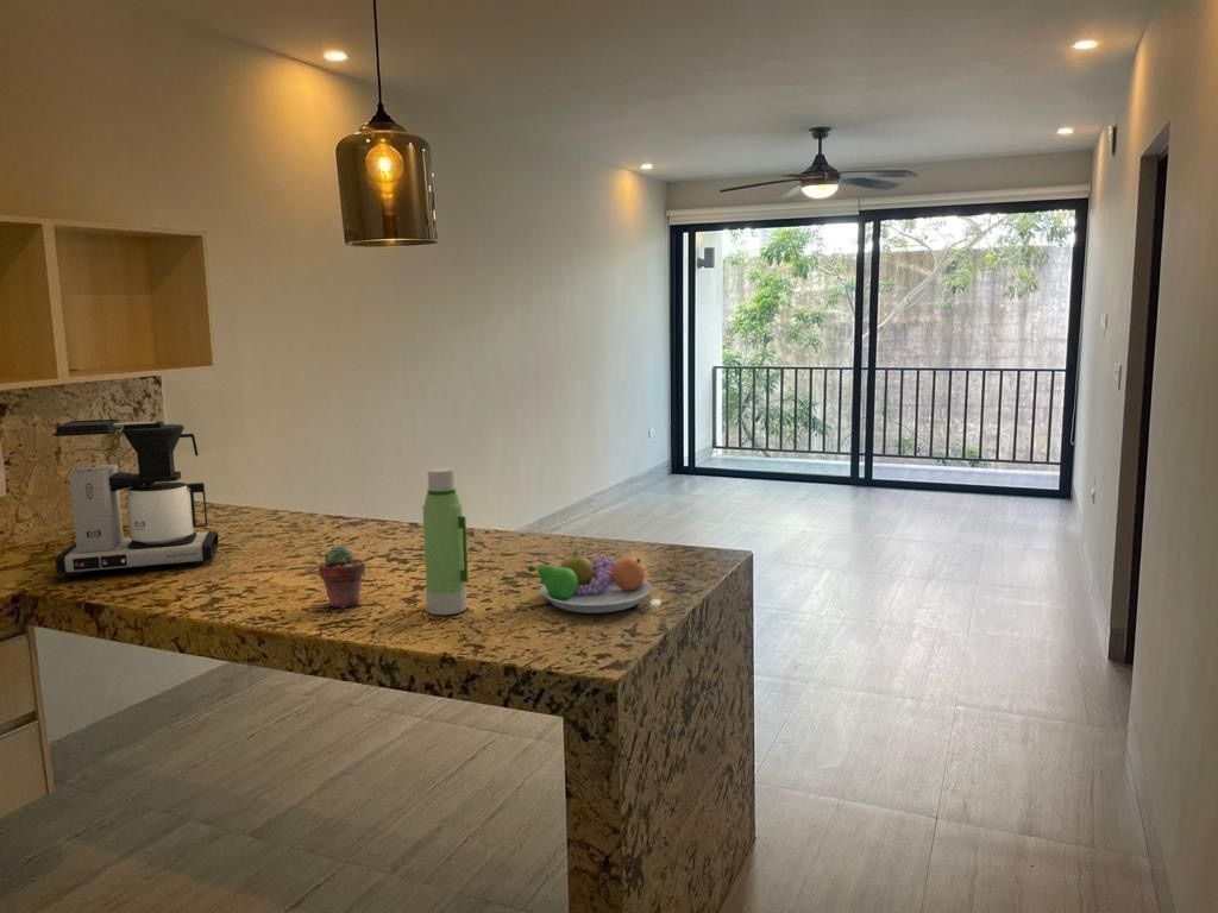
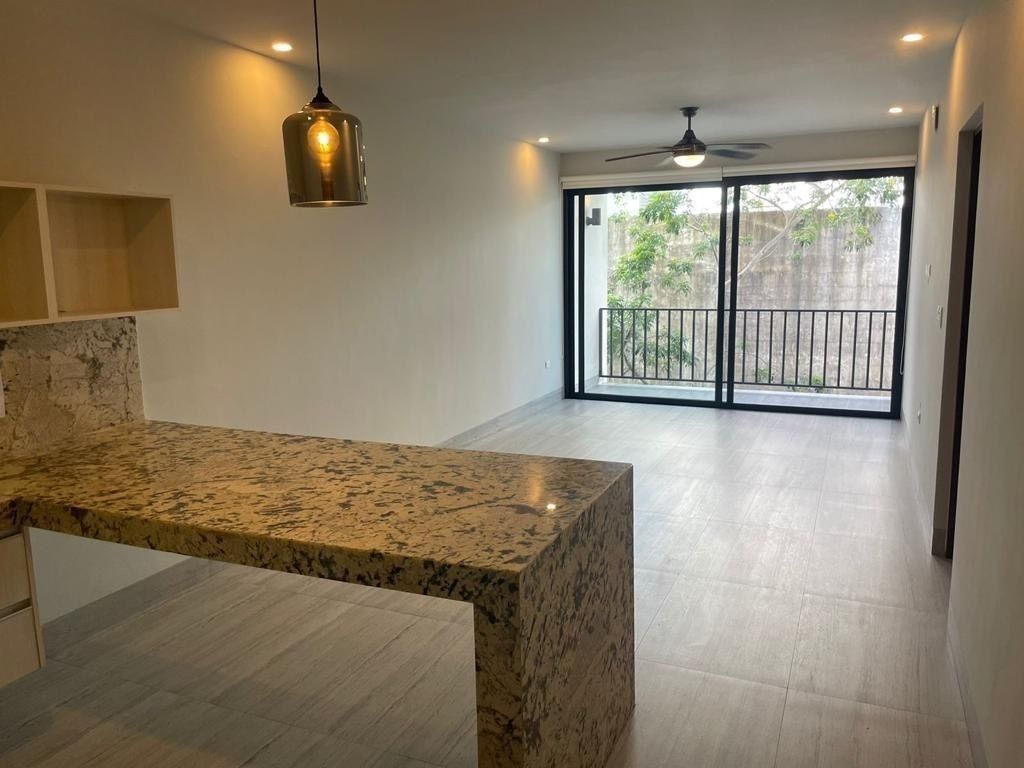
- water bottle [421,467,470,616]
- fruit bowl [527,547,653,615]
- potted succulent [318,544,366,610]
- coffee maker [51,418,220,578]
